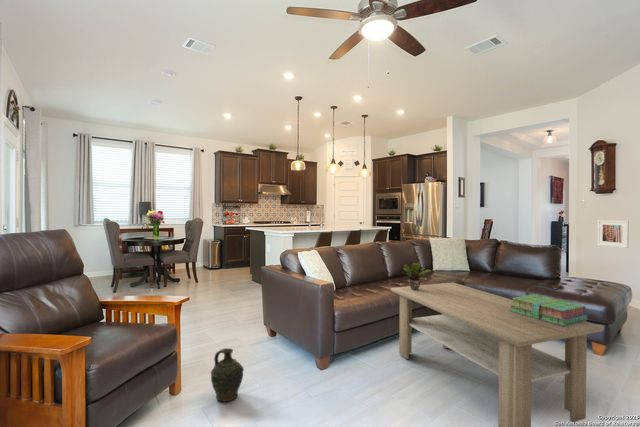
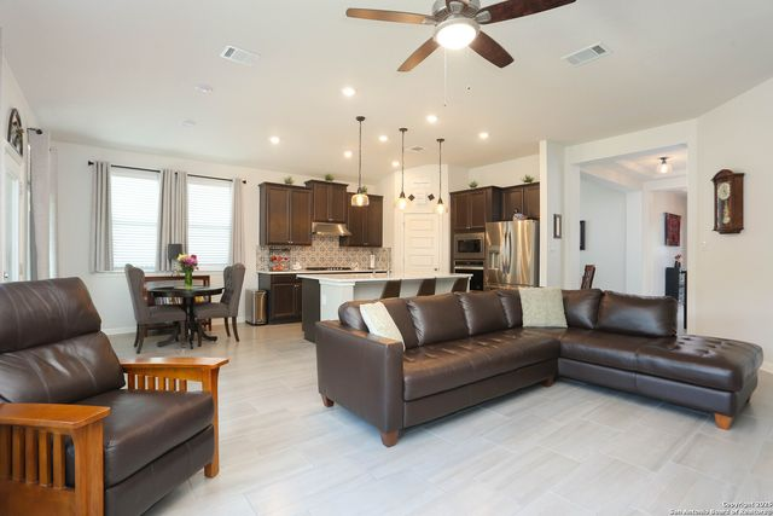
- stack of books [510,293,589,327]
- coffee table [390,281,605,427]
- ceramic jug [210,347,245,403]
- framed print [596,219,630,249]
- potted plant [401,262,432,290]
